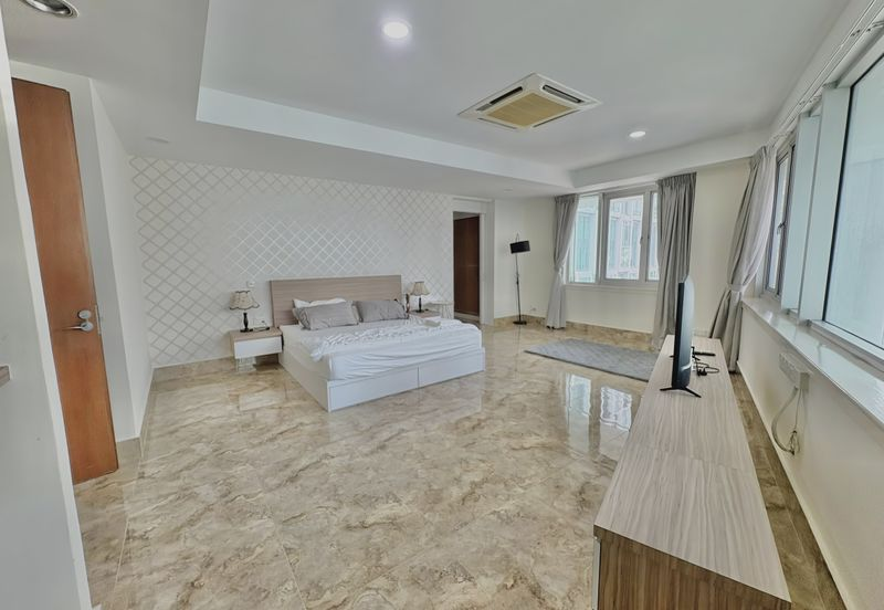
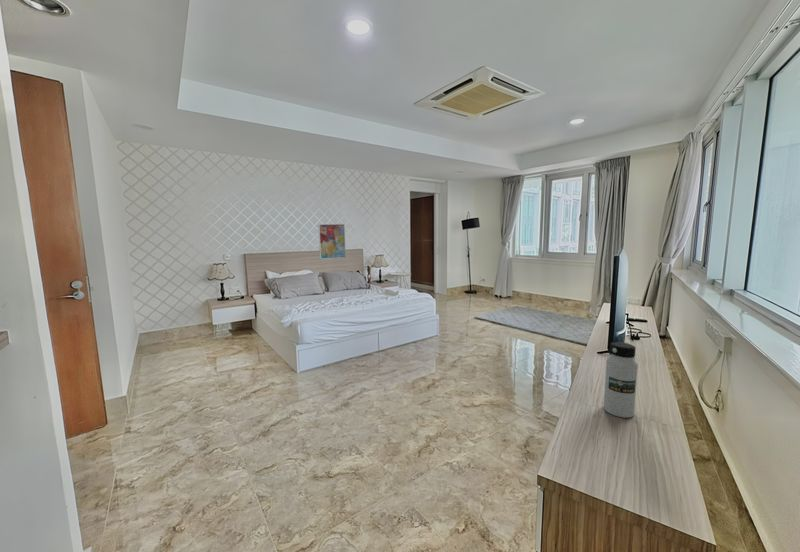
+ wall art [317,223,347,261]
+ water bottle [603,341,639,419]
